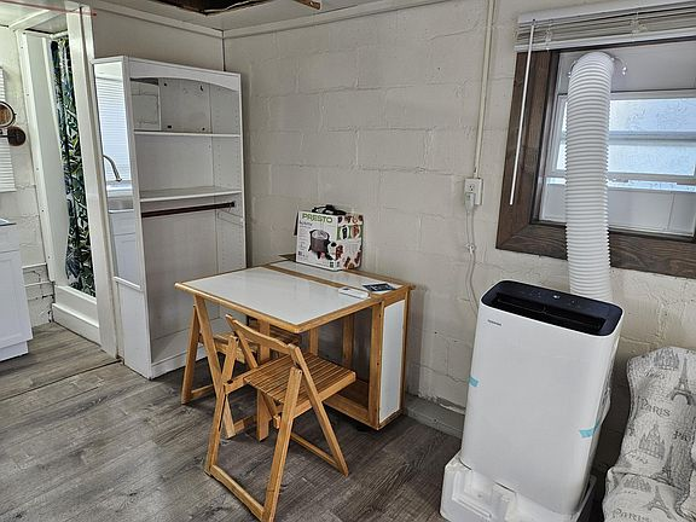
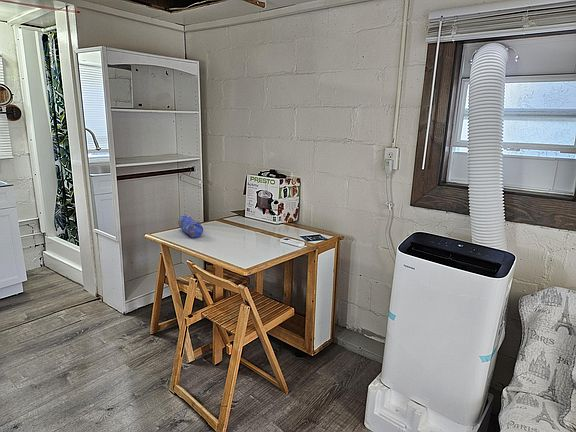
+ pencil case [177,214,204,239]
